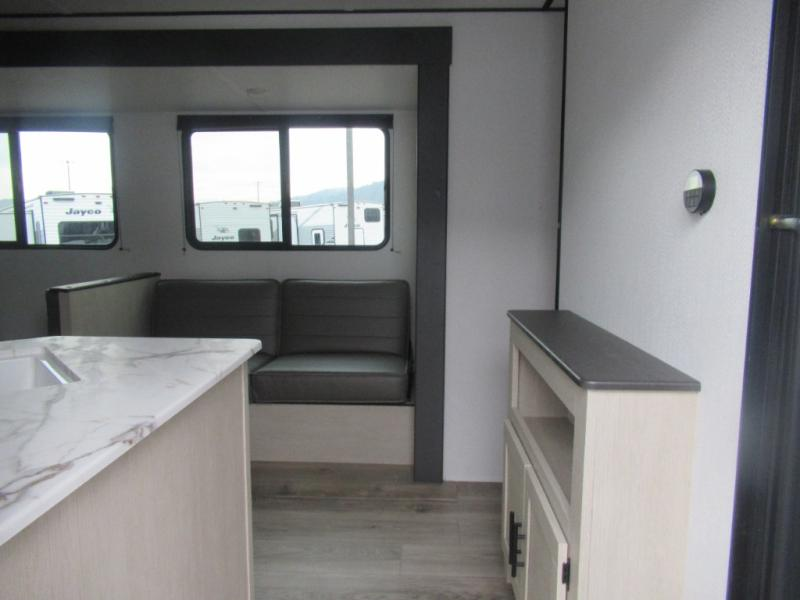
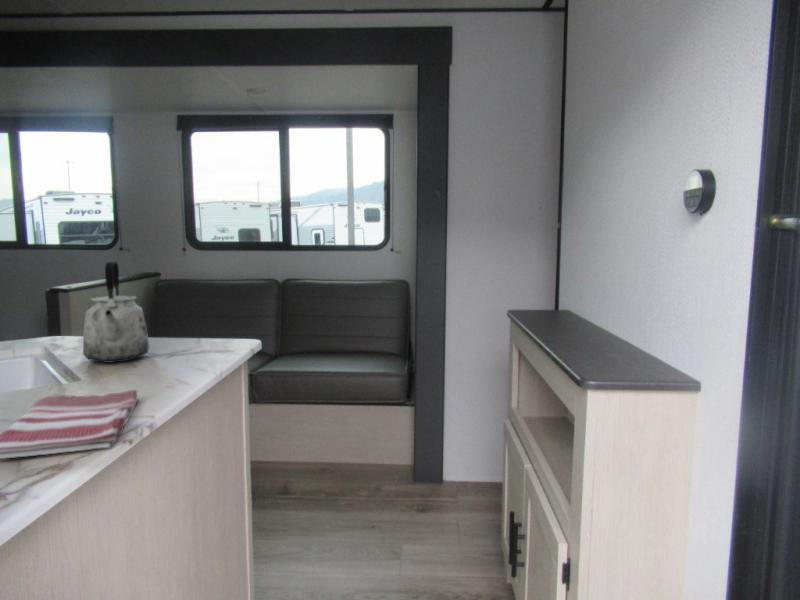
+ kettle [82,260,150,364]
+ dish towel [0,389,140,460]
